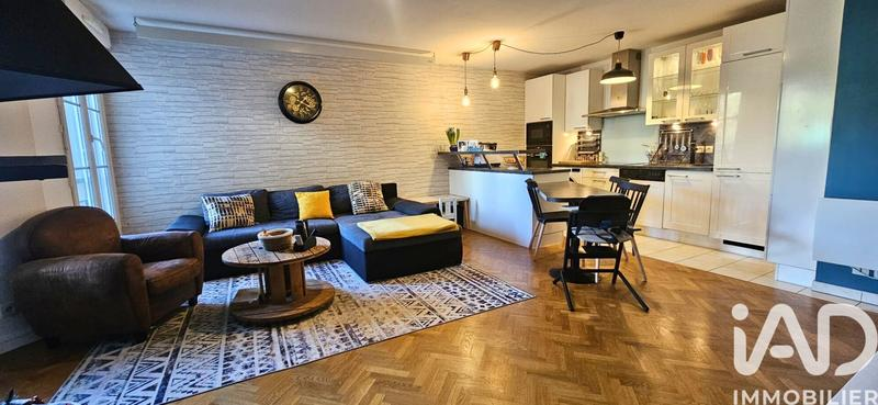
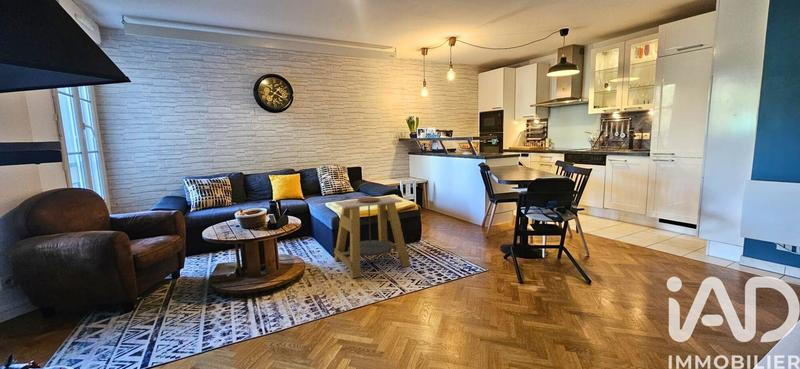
+ side table [333,196,411,279]
